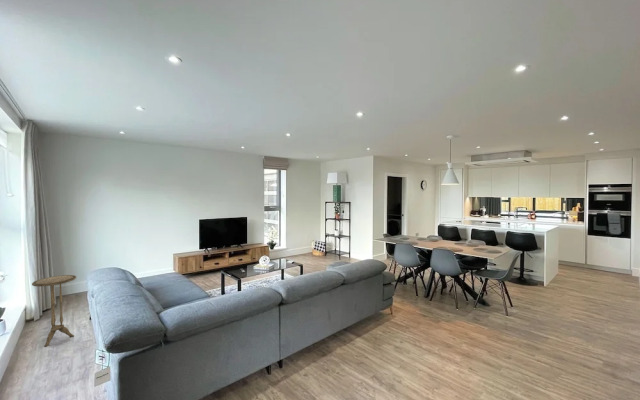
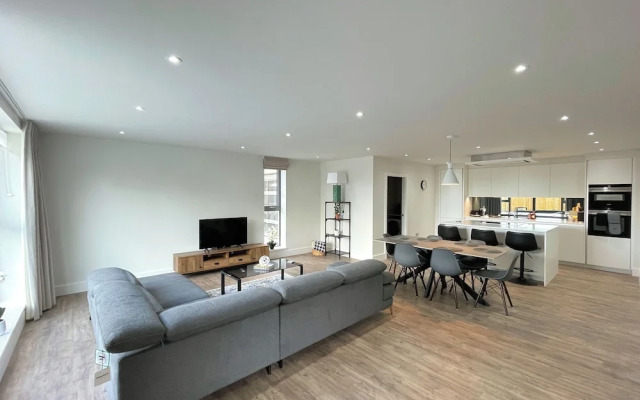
- side table [31,274,77,348]
